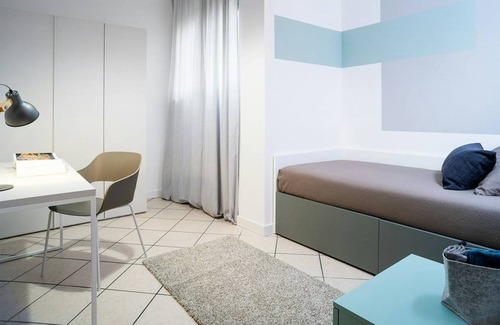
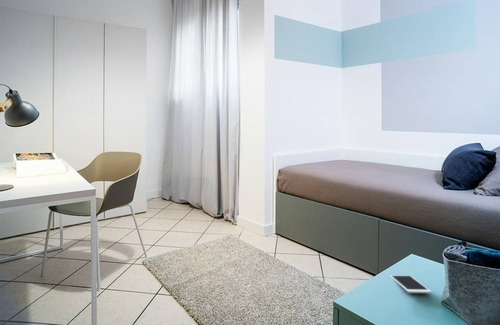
+ cell phone [390,275,433,294]
